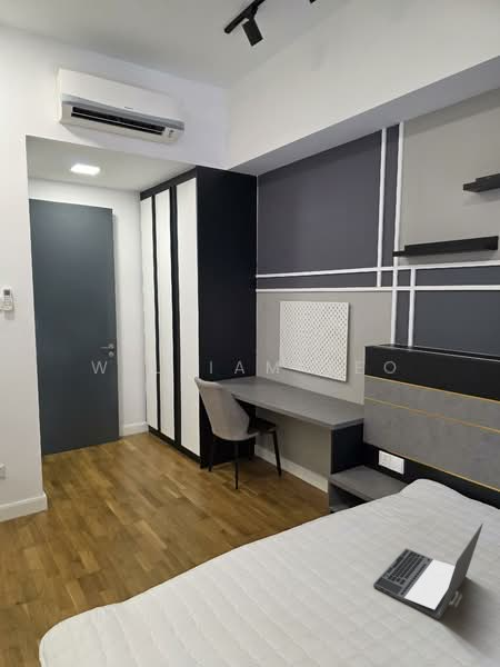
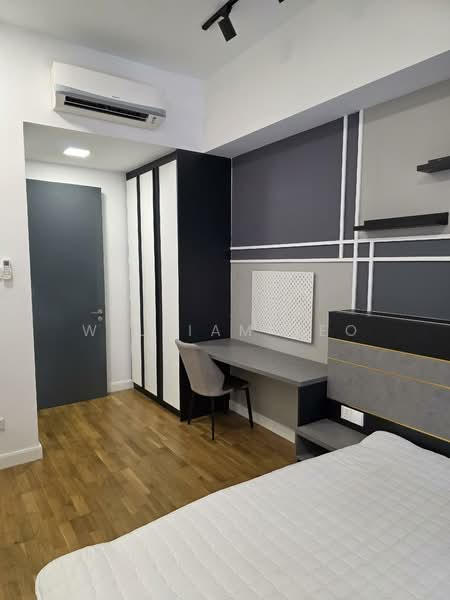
- laptop [372,522,484,620]
